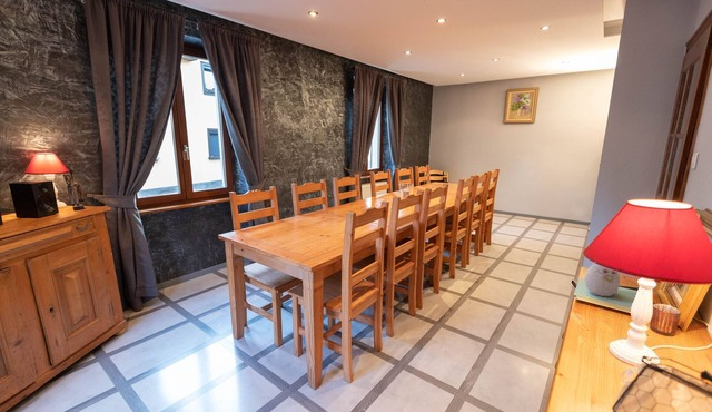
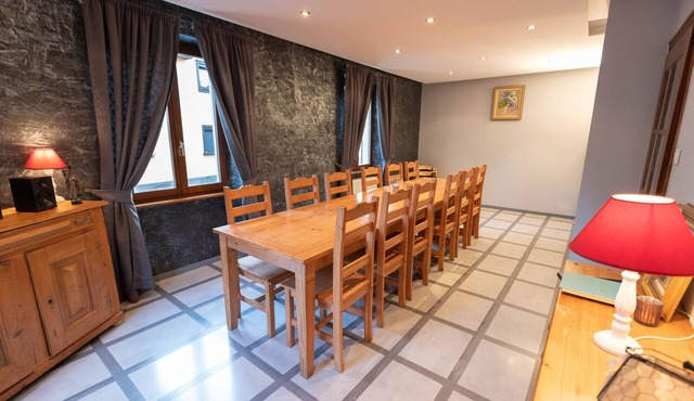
- decorative egg [584,263,621,297]
